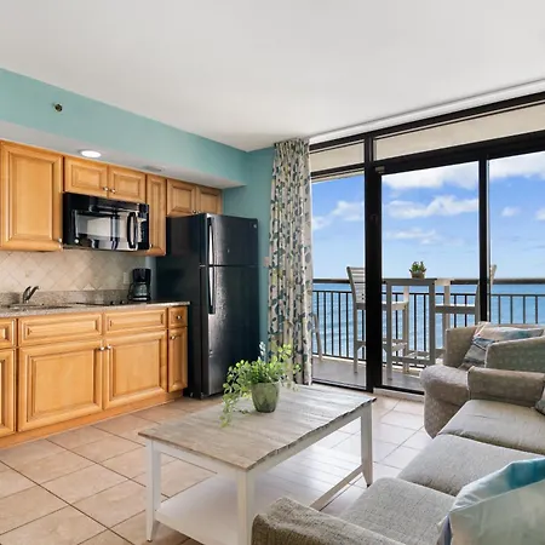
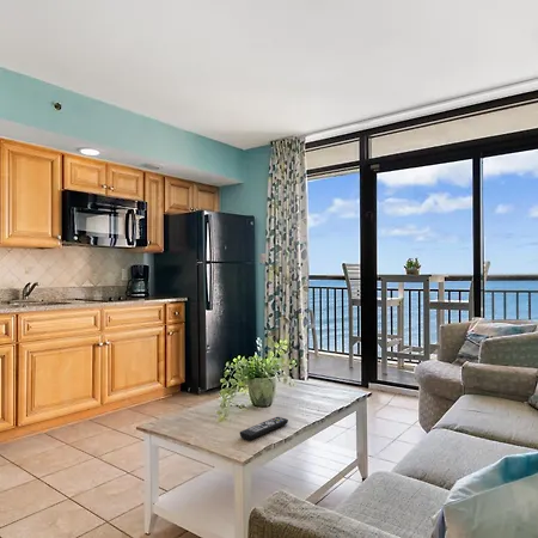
+ remote control [239,416,289,441]
